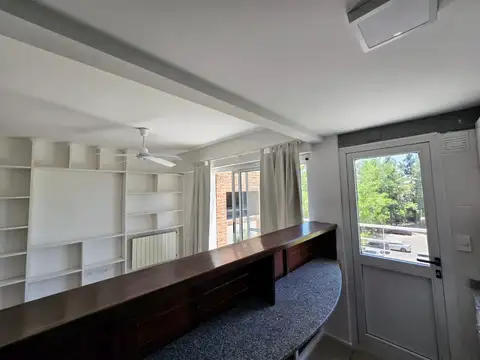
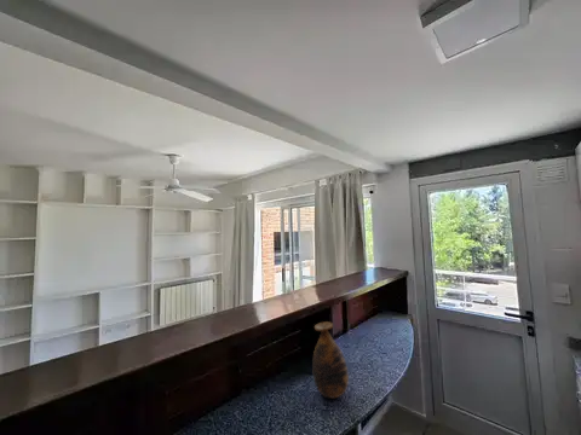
+ vase [311,320,350,400]
